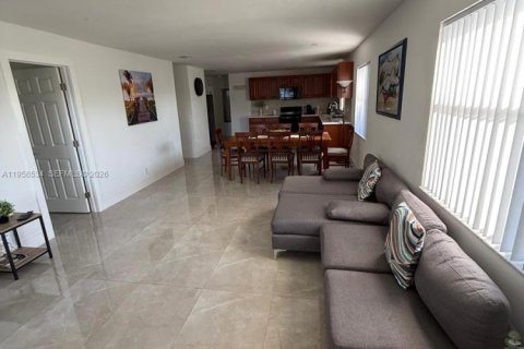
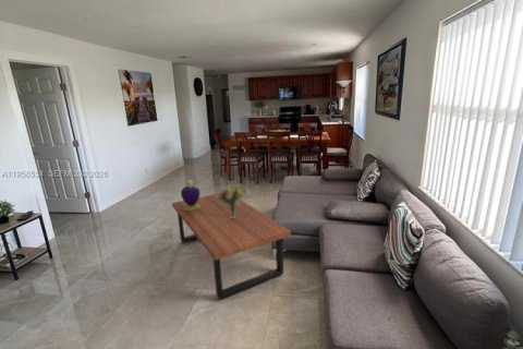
+ coffee table [171,192,292,300]
+ decorative container [180,179,200,210]
+ bouquet [217,184,246,218]
